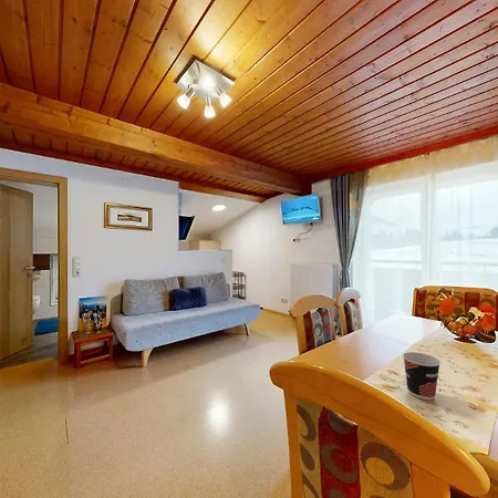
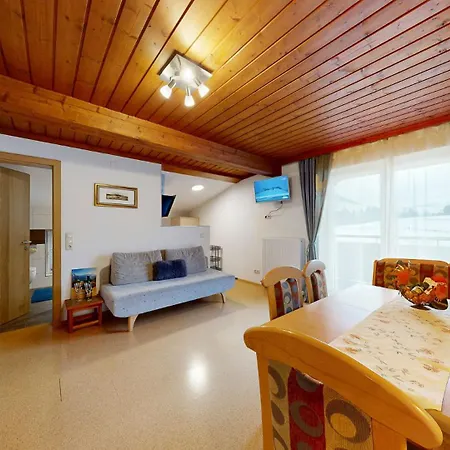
- cup [402,351,442,401]
